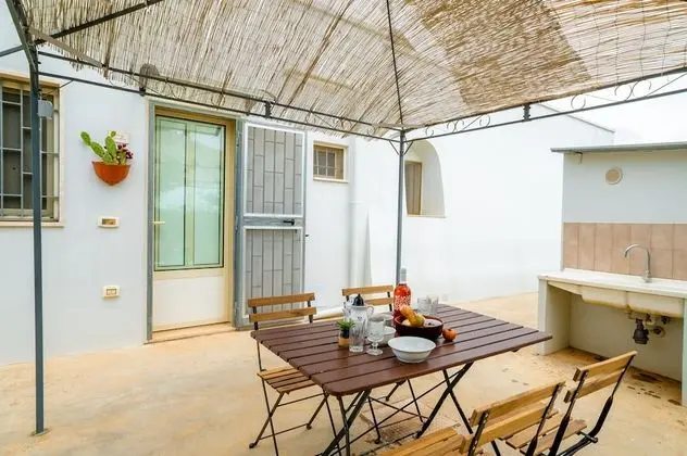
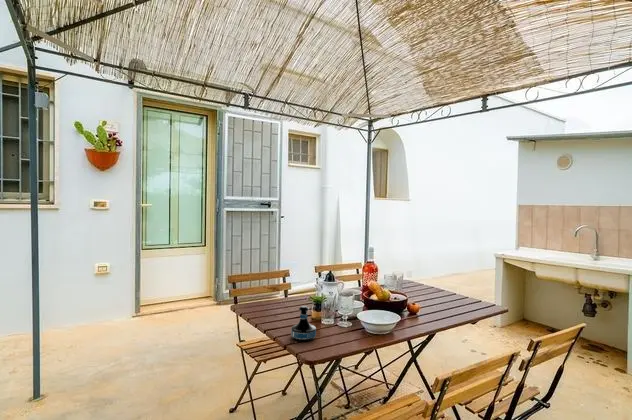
+ tequila bottle [290,305,317,342]
